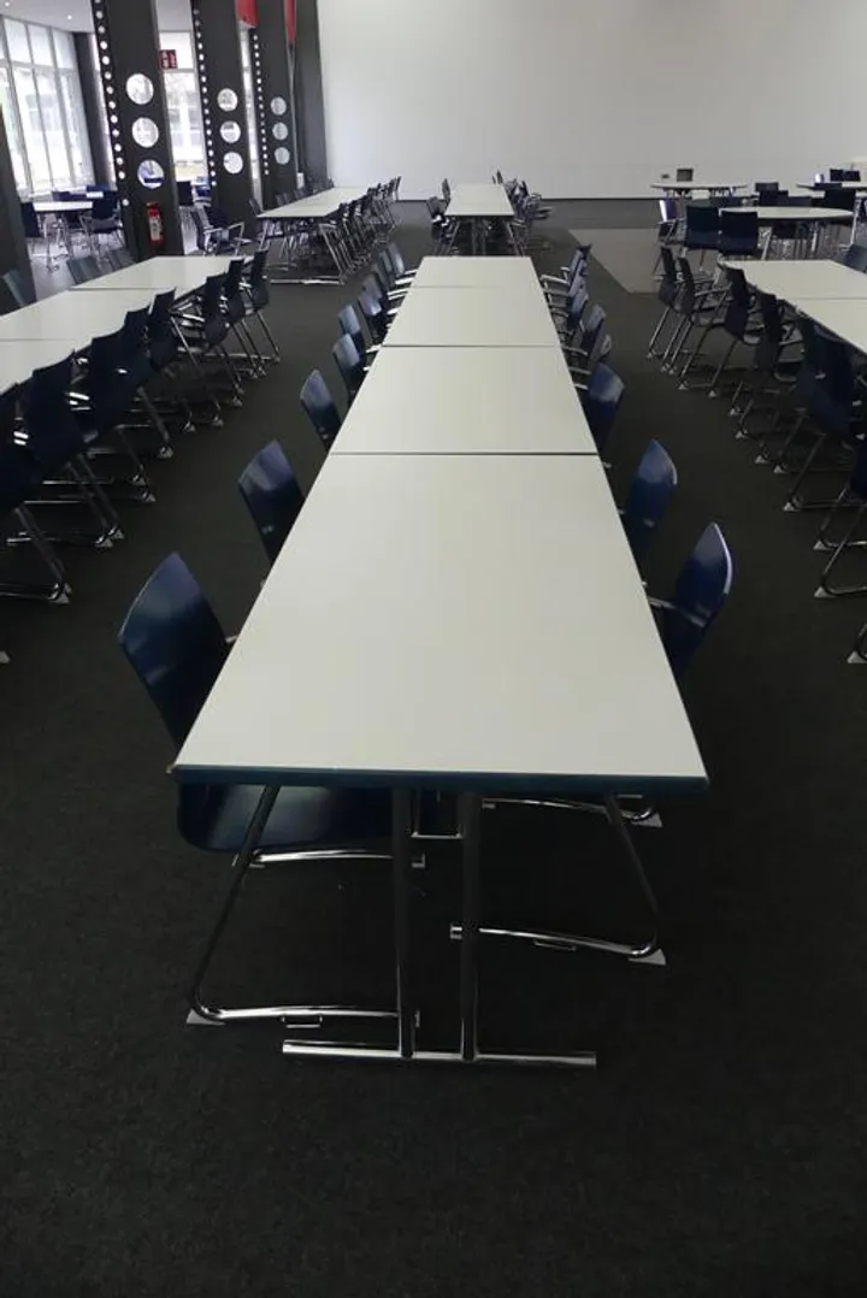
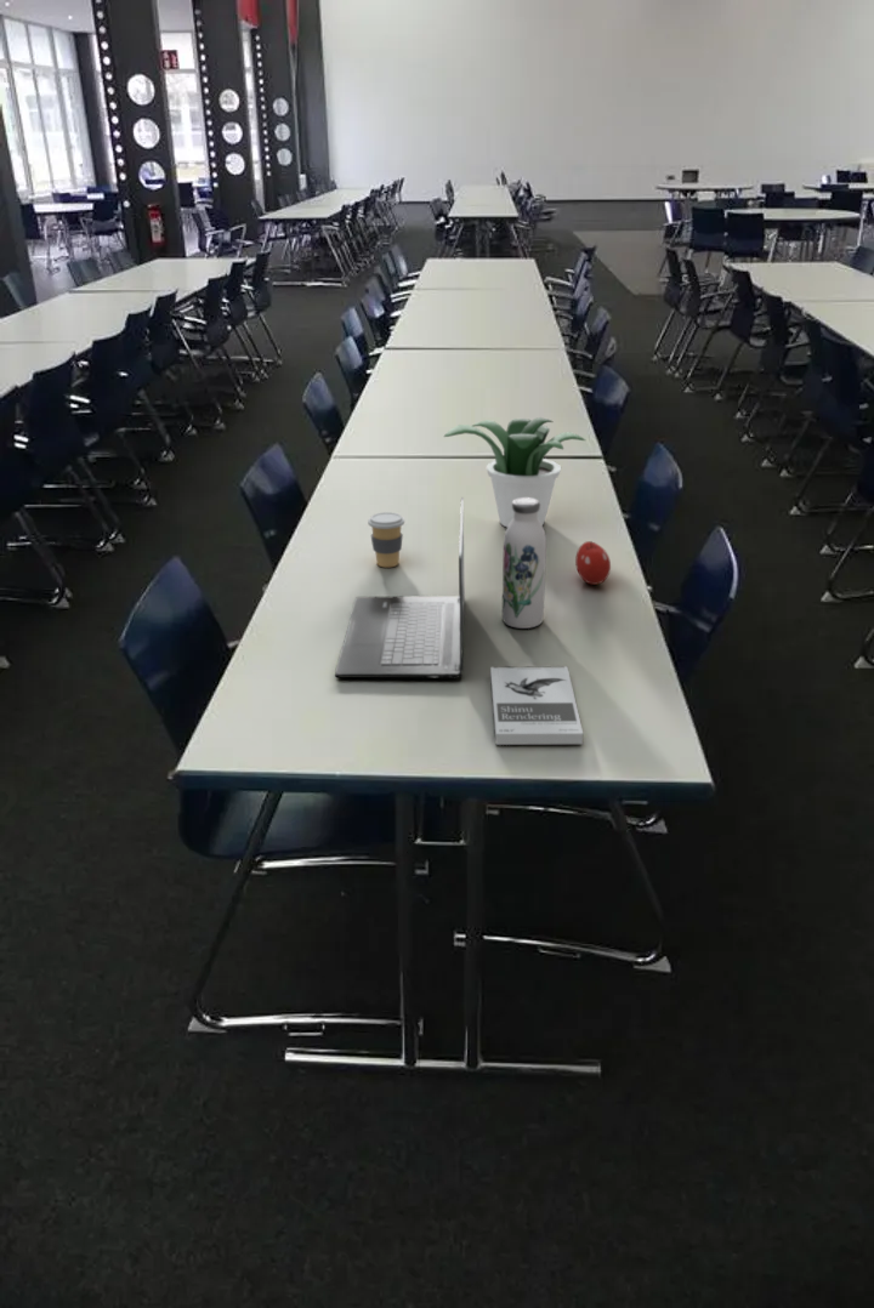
+ coffee cup [367,511,405,569]
+ water bottle [501,497,547,630]
+ potted plant [443,416,586,528]
+ book [489,665,584,746]
+ fruit [574,540,612,586]
+ laptop [334,496,466,679]
